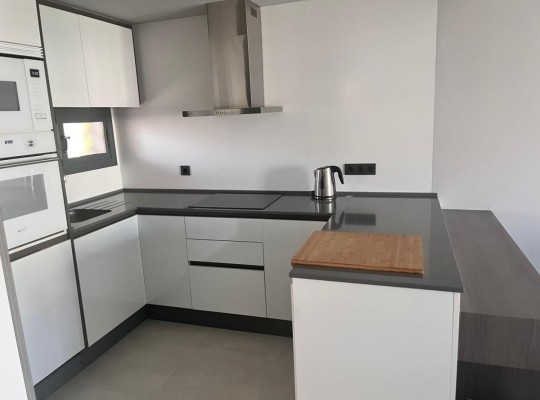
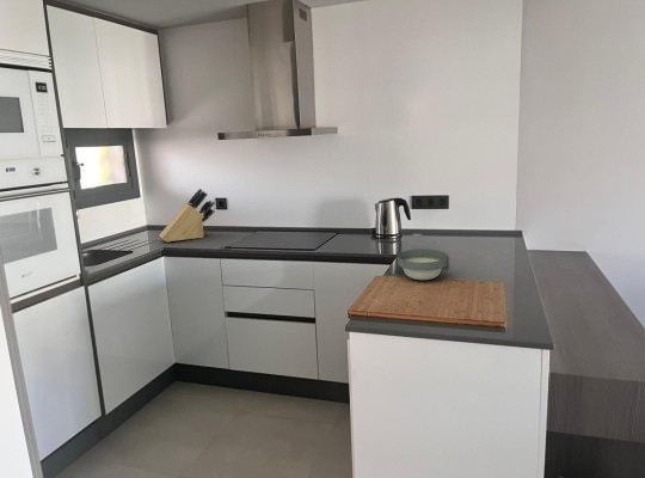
+ knife block [158,188,216,244]
+ bowl [397,249,448,281]
